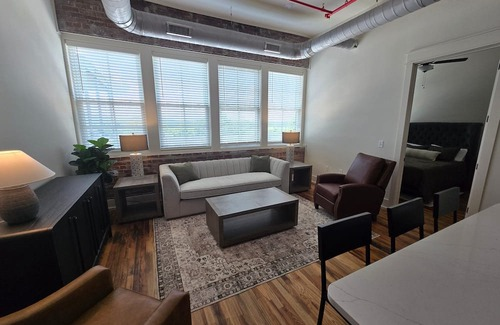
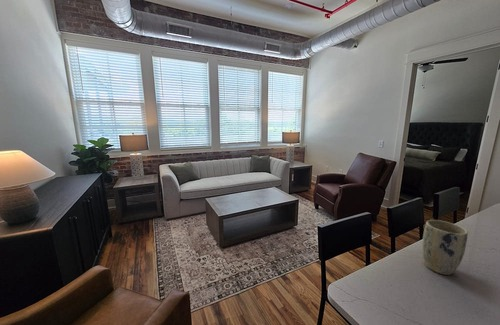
+ plant pot [421,219,469,276]
